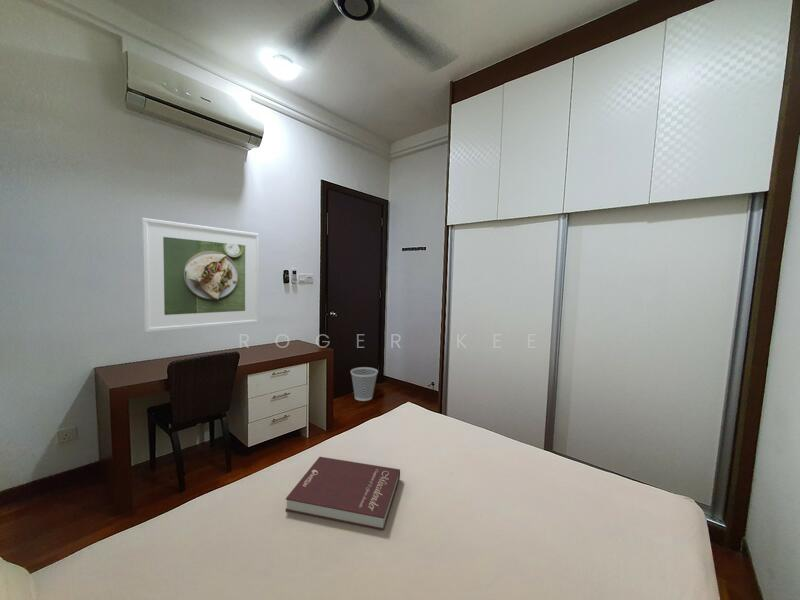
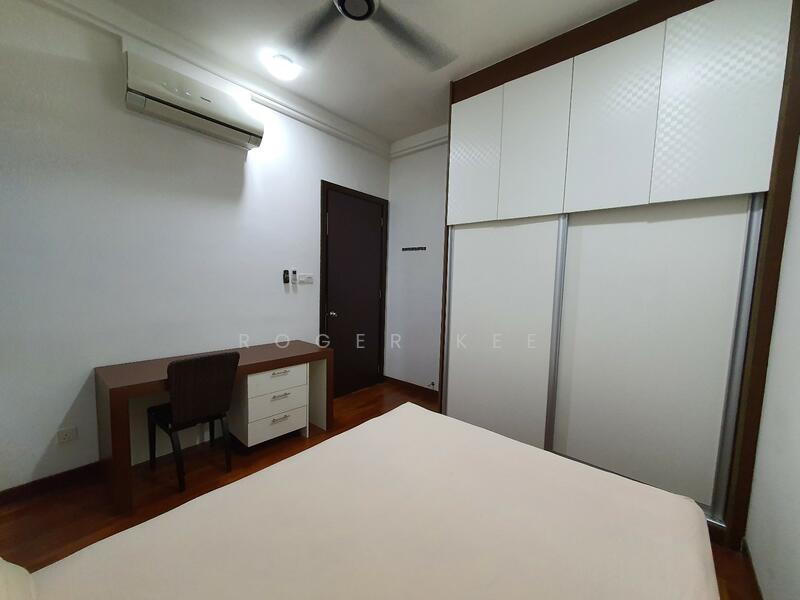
- book [285,456,401,531]
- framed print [141,217,260,333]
- wastebasket [350,366,379,402]
